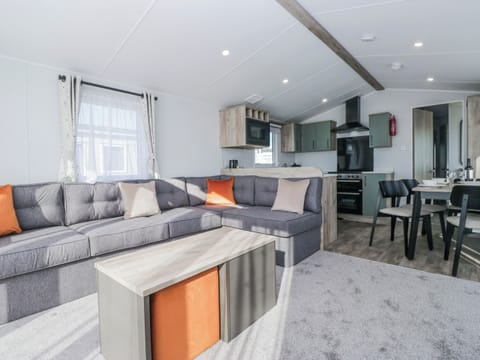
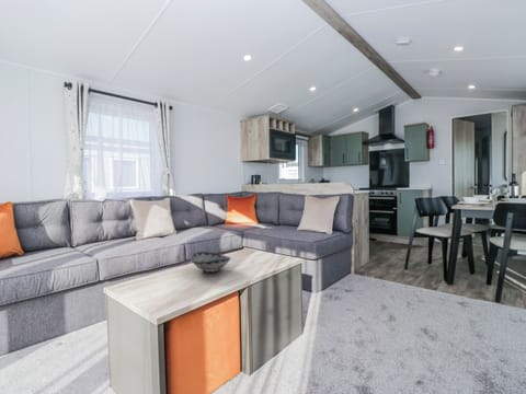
+ decorative bowl [190,251,232,274]
